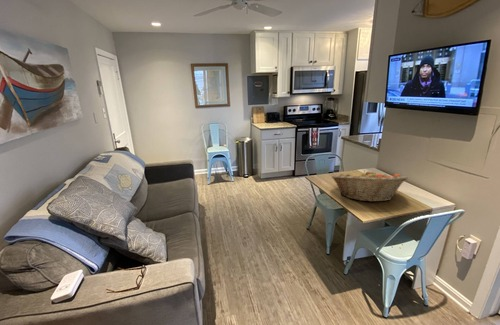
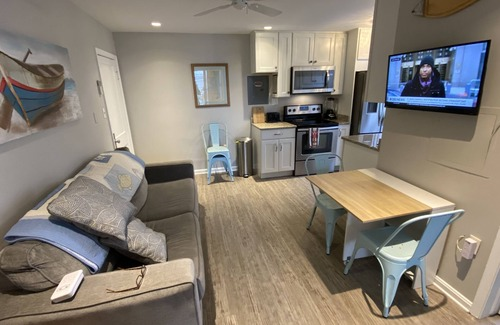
- fruit basket [331,169,409,203]
